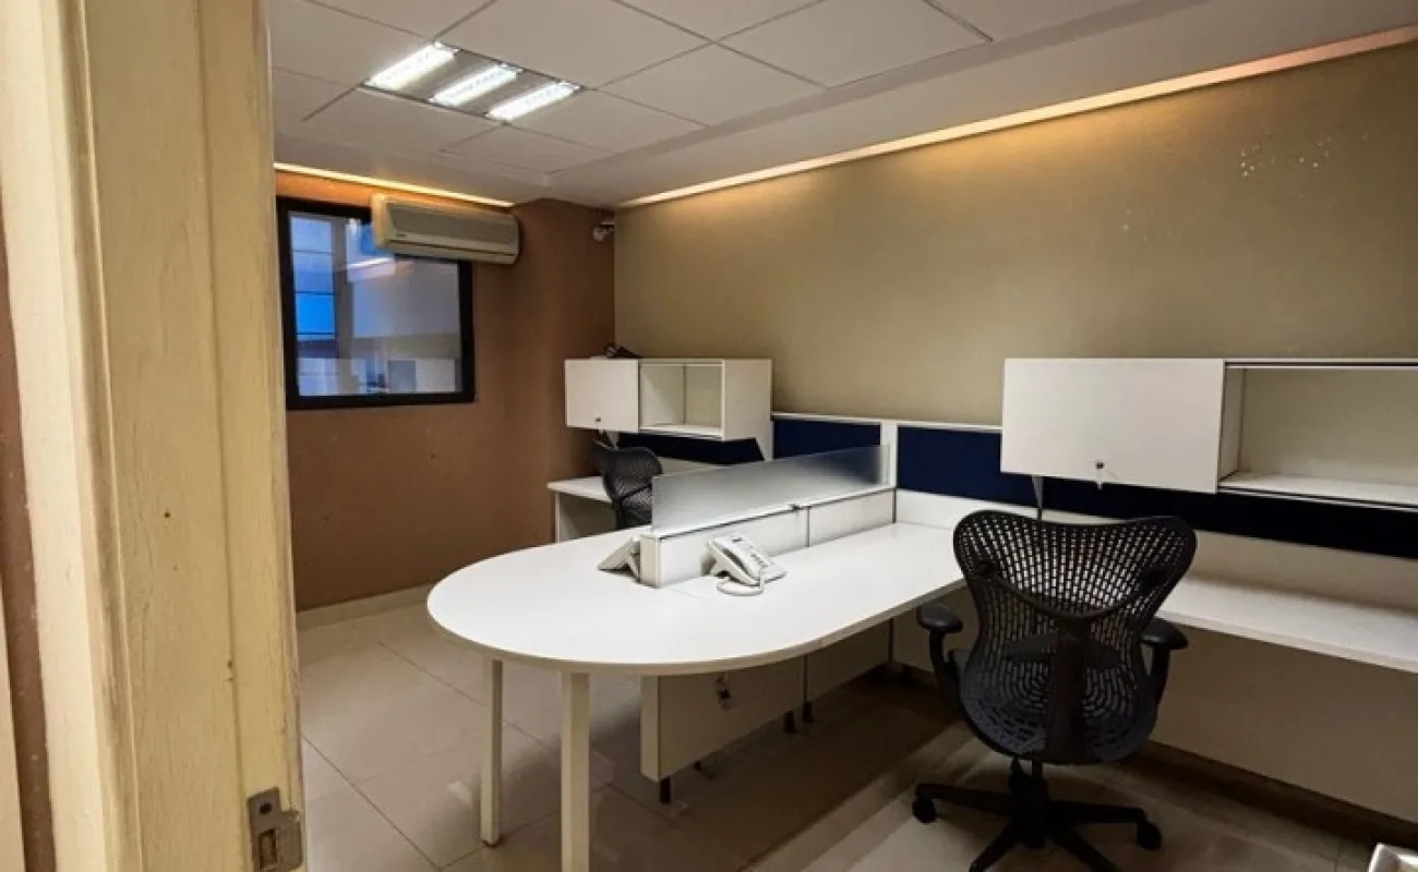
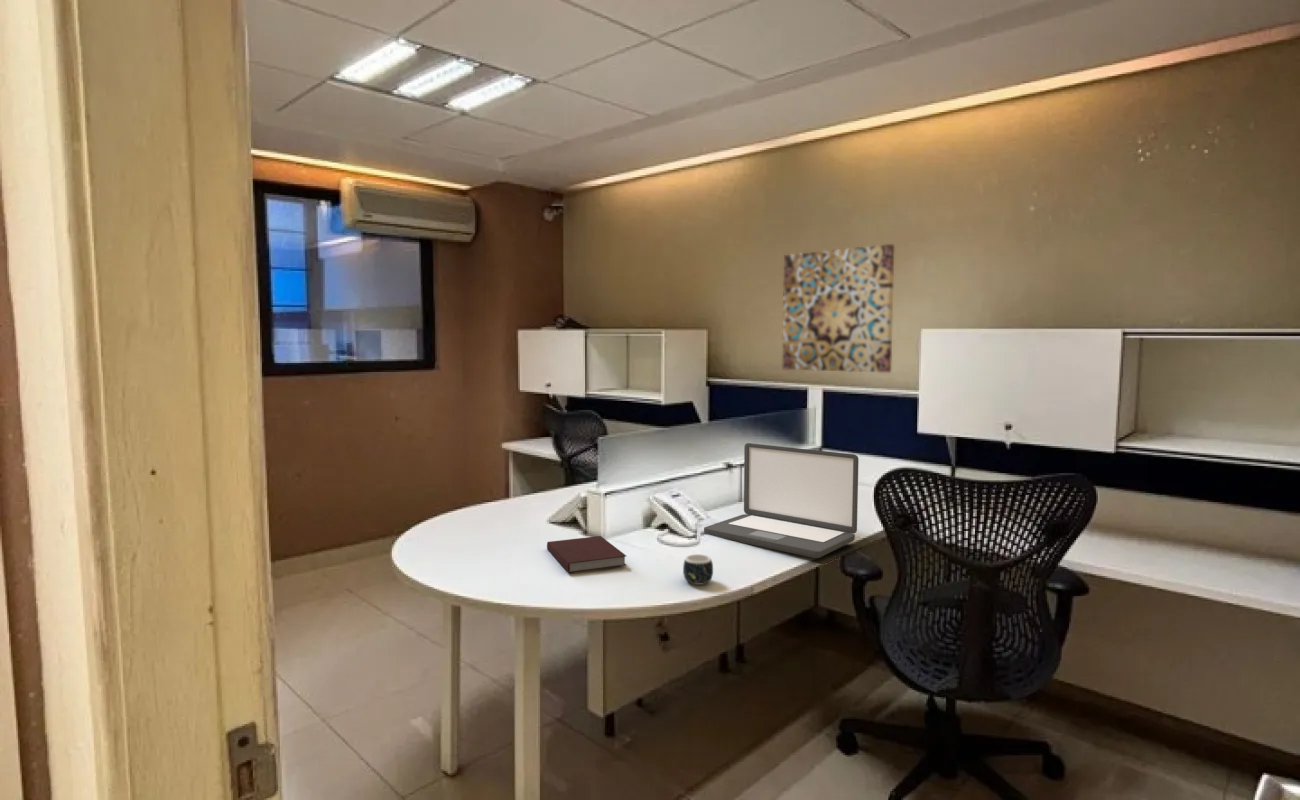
+ notebook [546,535,627,574]
+ wall art [782,243,895,374]
+ mug [682,553,714,586]
+ laptop [703,442,860,559]
